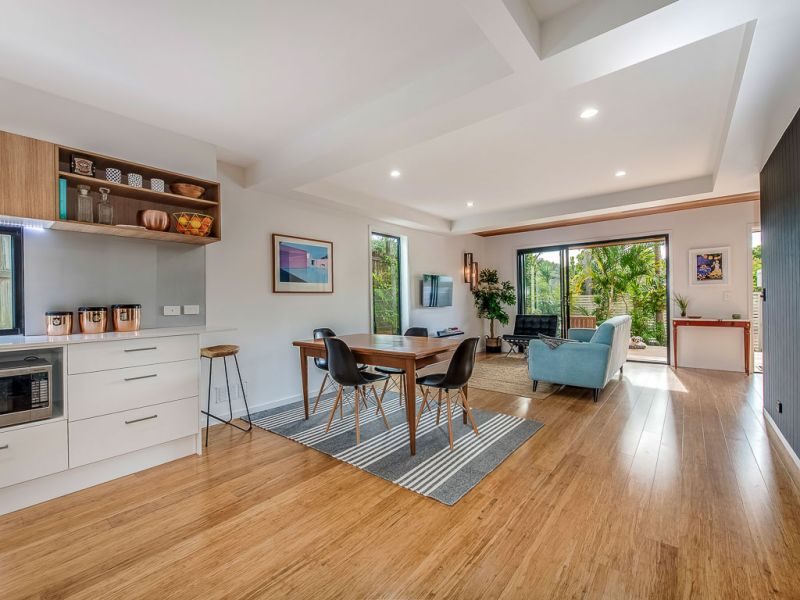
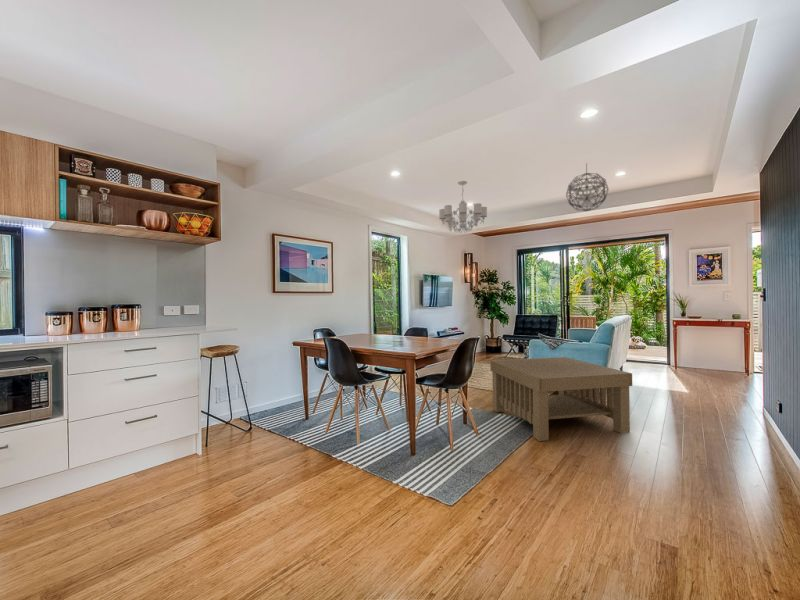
+ coffee table [489,356,633,442]
+ chandelier [438,180,488,234]
+ pendant light [565,162,610,212]
